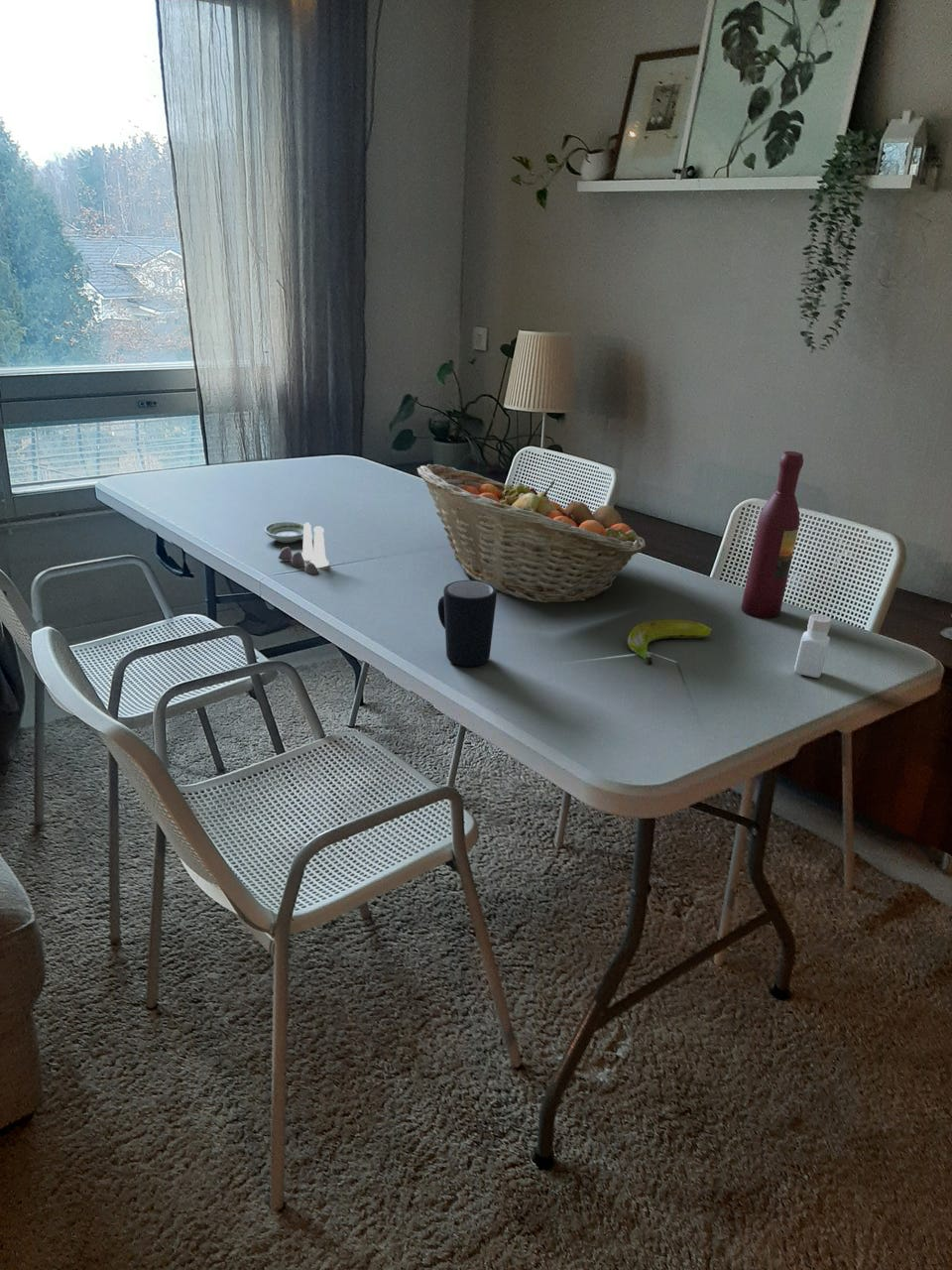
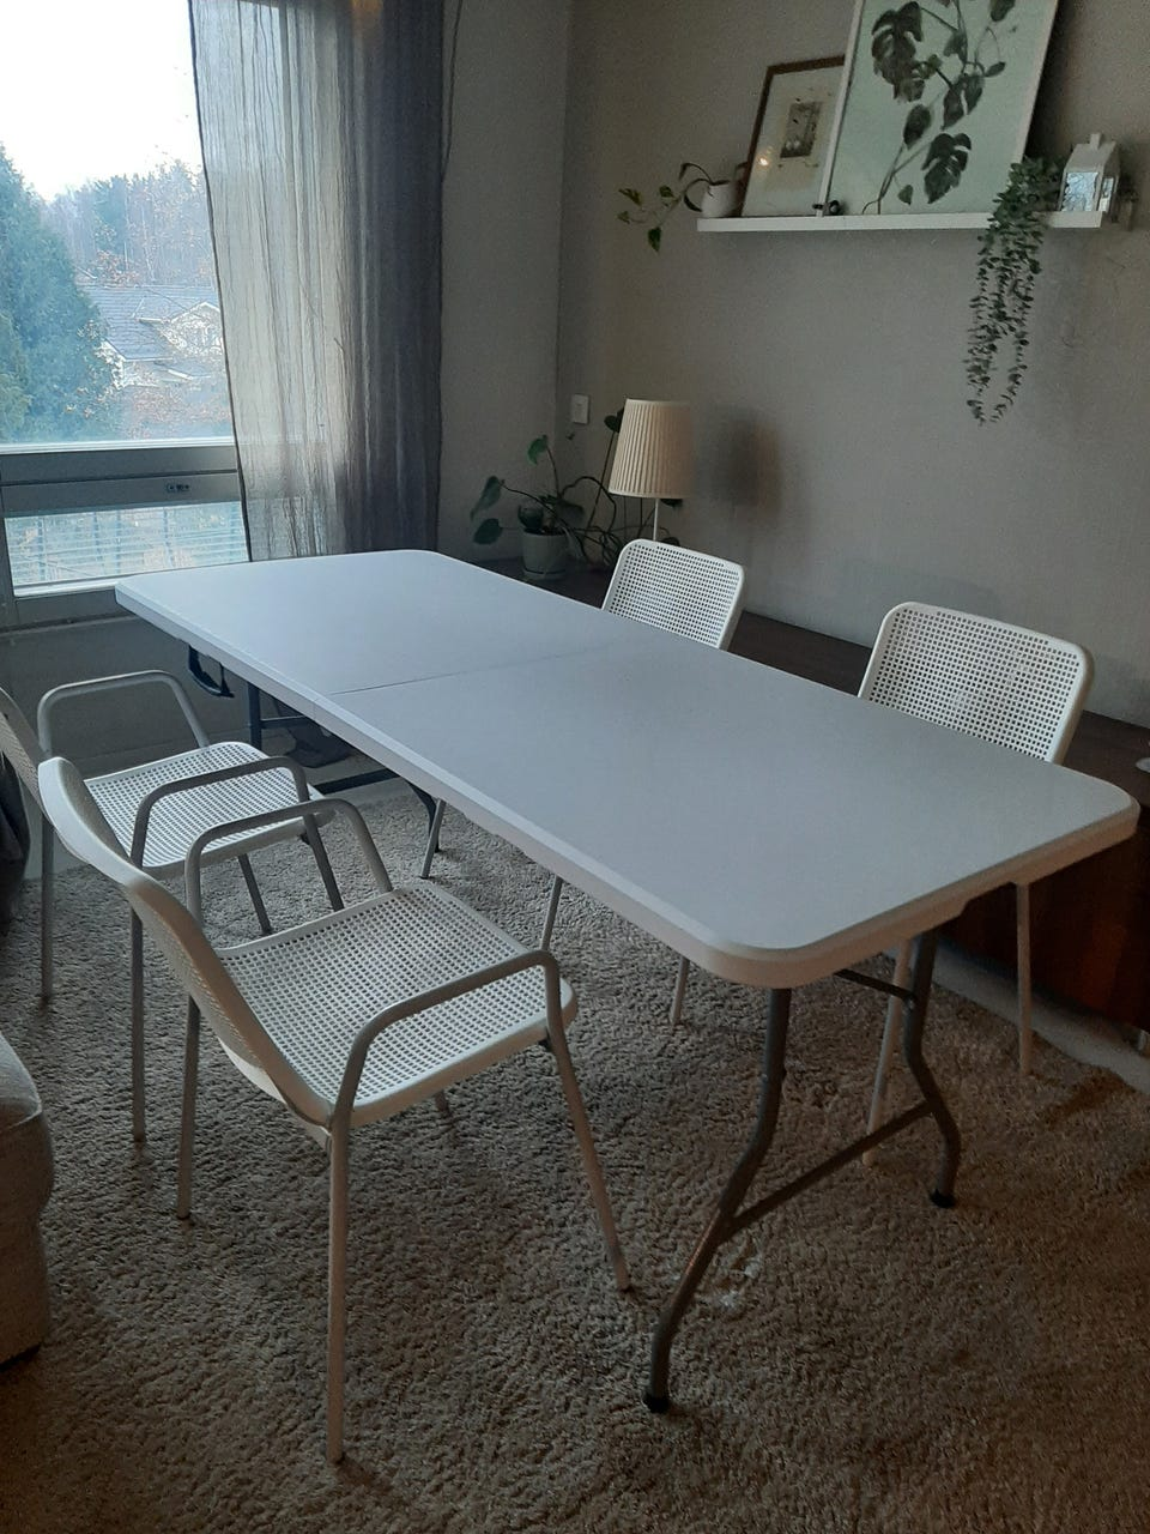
- banana [627,618,713,666]
- wine bottle [740,450,804,619]
- mug [437,579,498,667]
- saucer [263,521,304,544]
- pepper shaker [793,613,832,679]
- fruit basket [416,463,648,603]
- salt and pepper shaker set [277,521,329,575]
